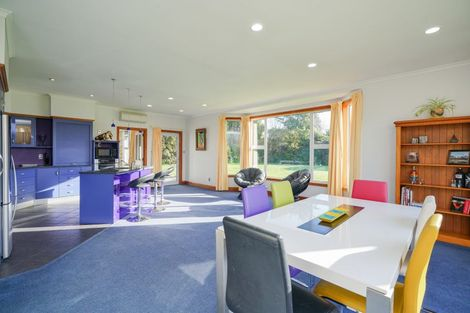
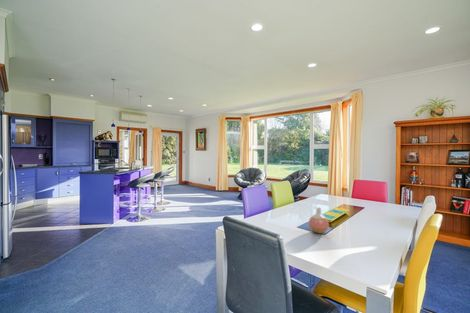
+ vase [308,207,330,235]
